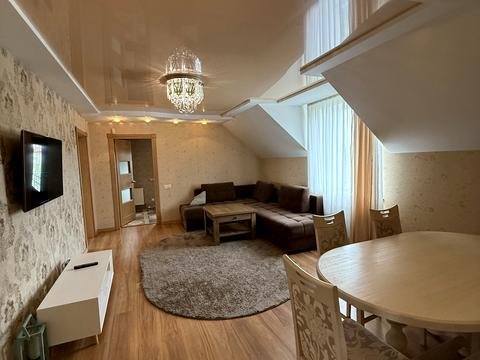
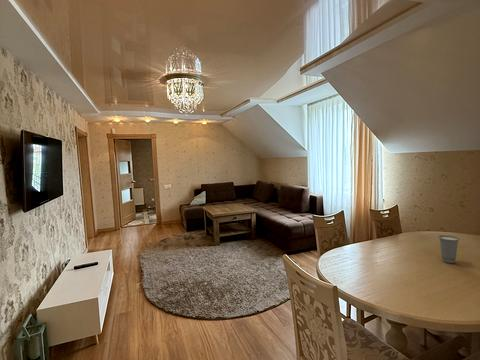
+ cup [437,234,461,264]
